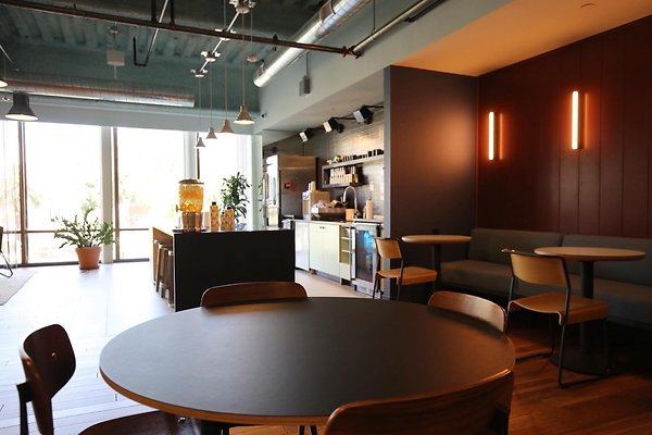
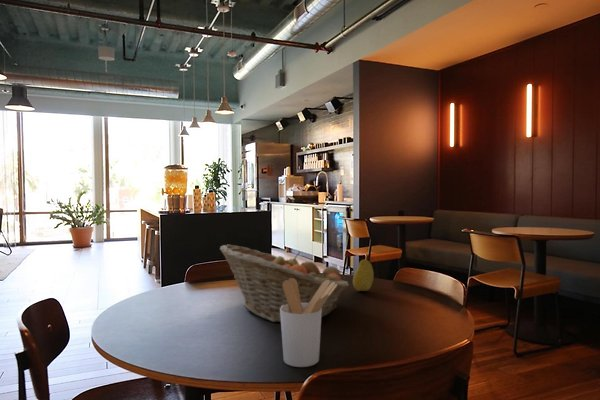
+ fruit basket [219,244,350,323]
+ fruit [352,259,375,292]
+ utensil holder [280,278,337,368]
